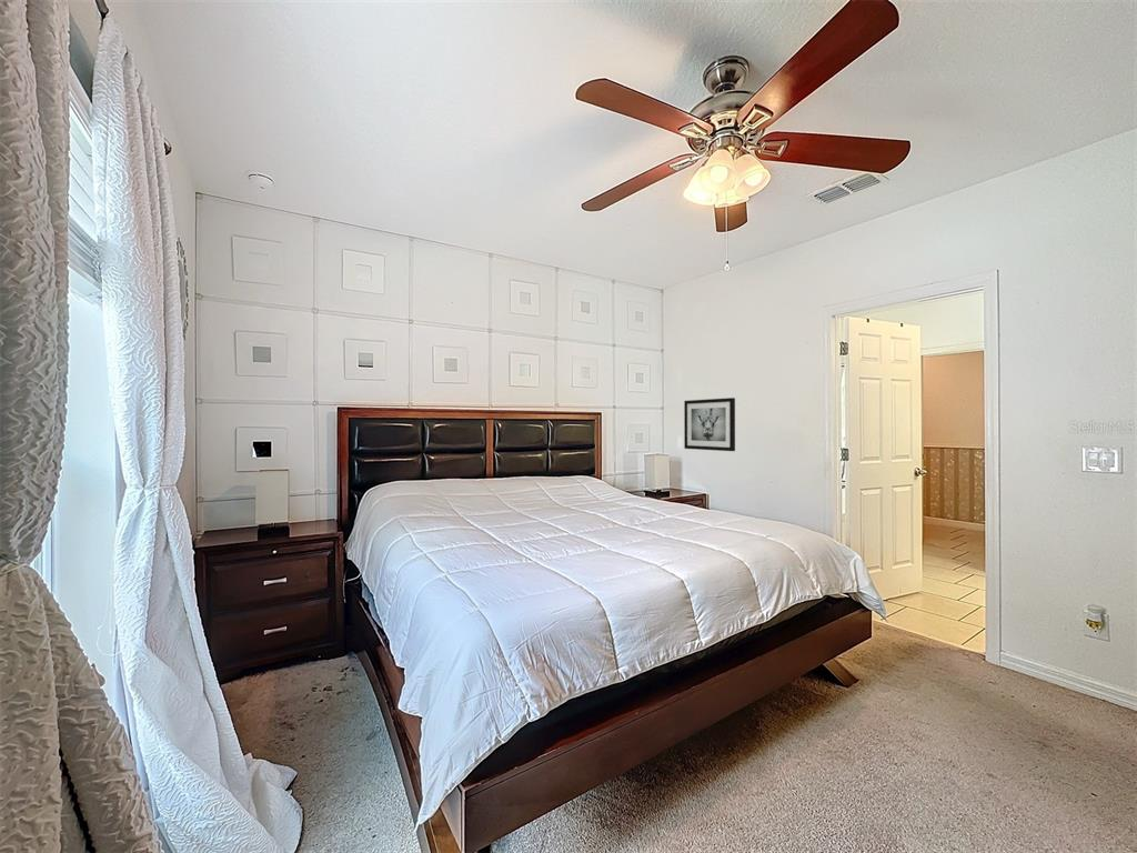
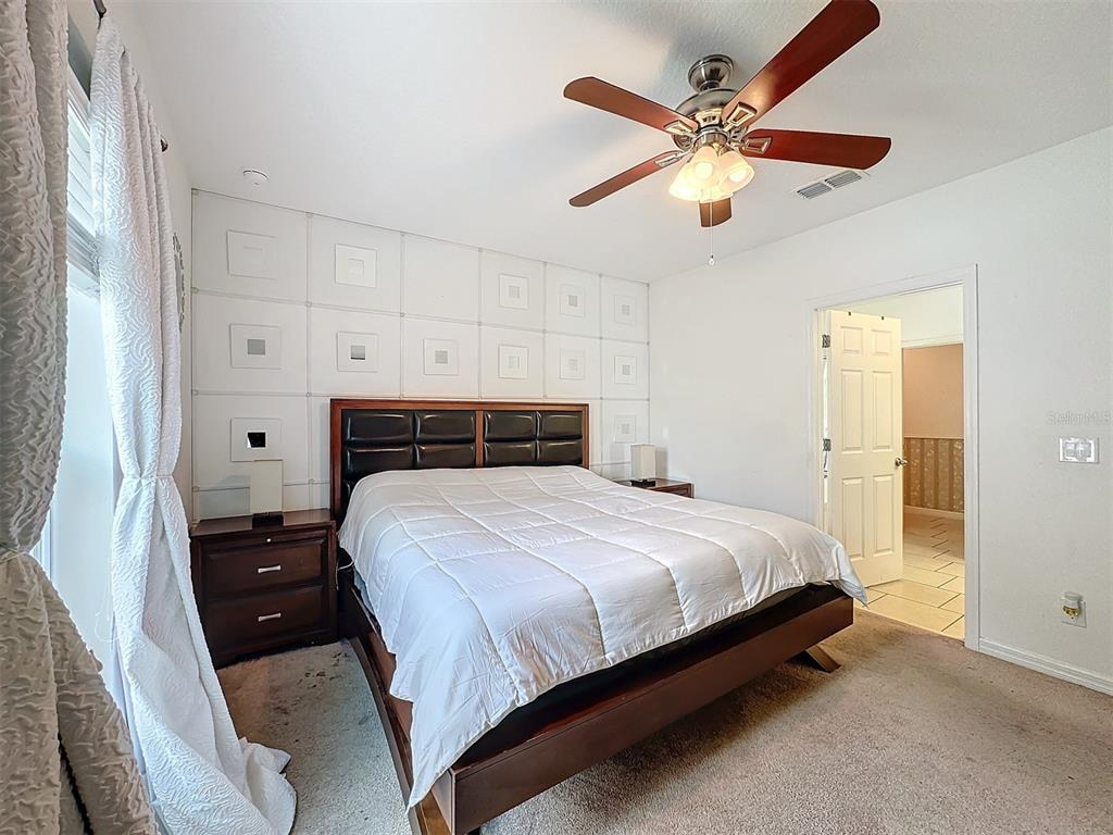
- wall art [683,397,736,452]
